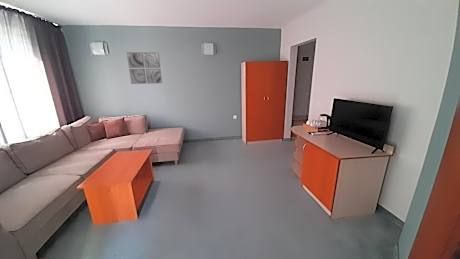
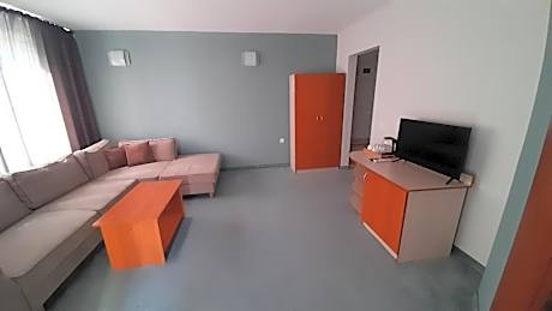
- wall art [126,51,163,85]
